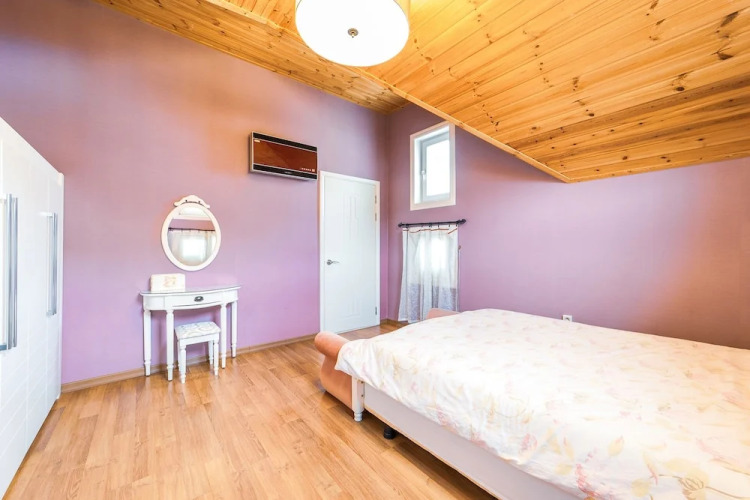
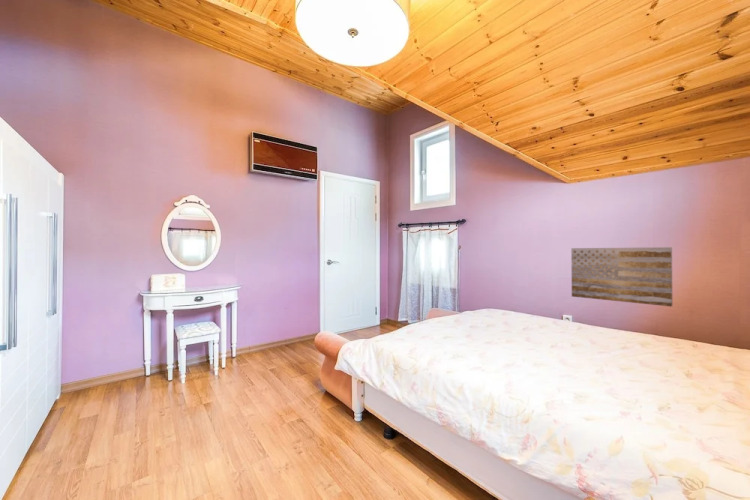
+ wall art [570,246,674,308]
